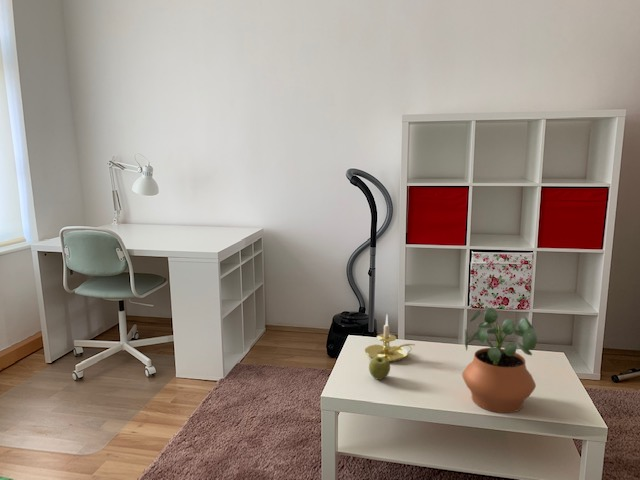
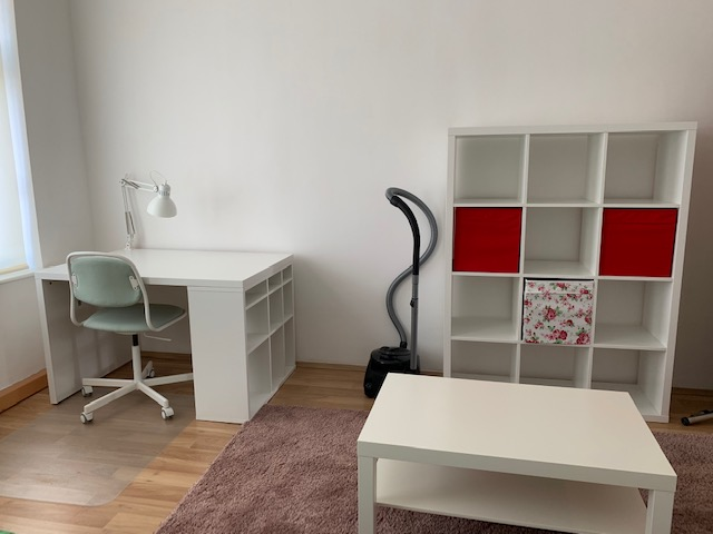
- candle holder [364,314,416,363]
- apple [368,357,391,380]
- potted plant [461,307,538,414]
